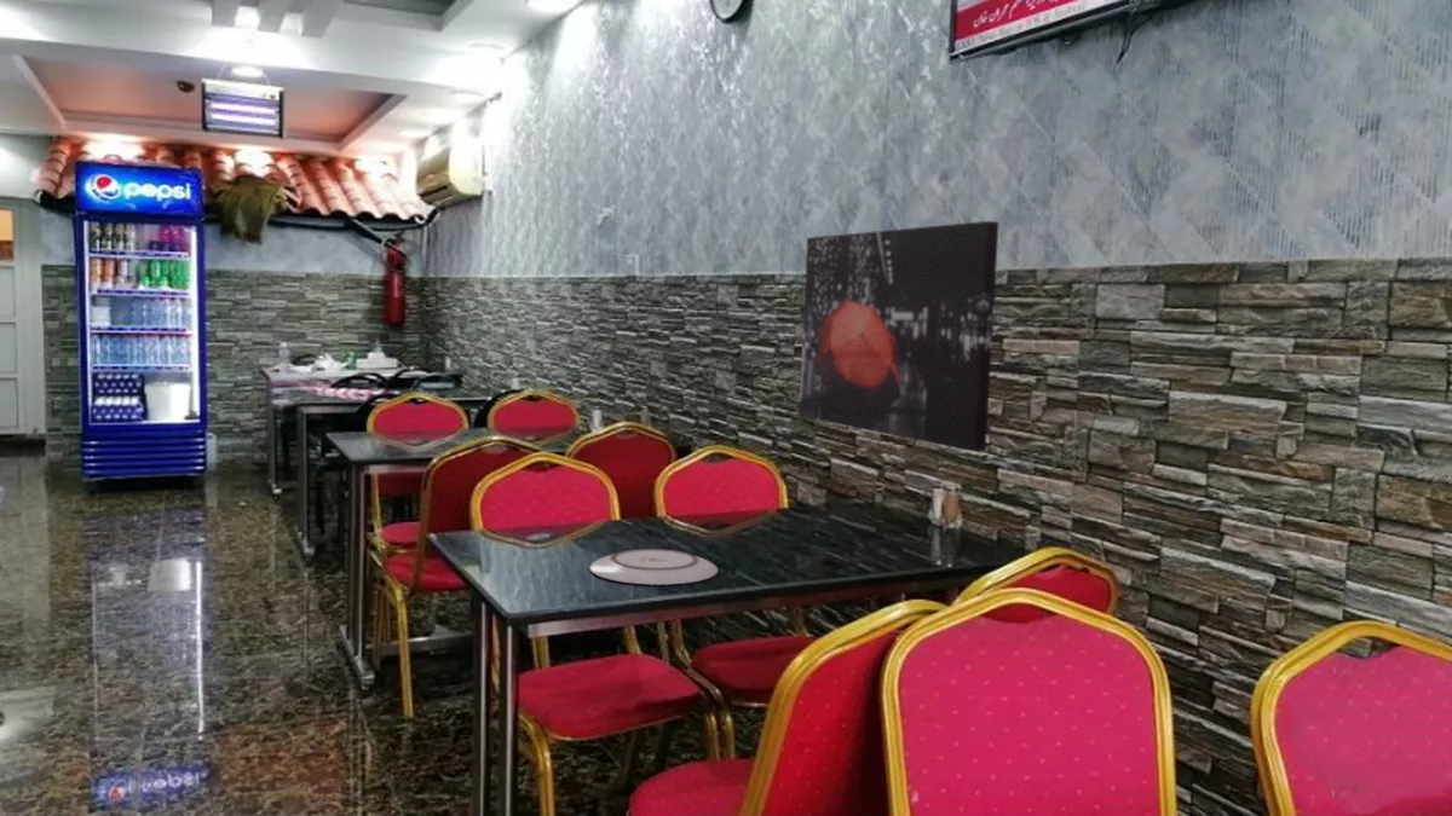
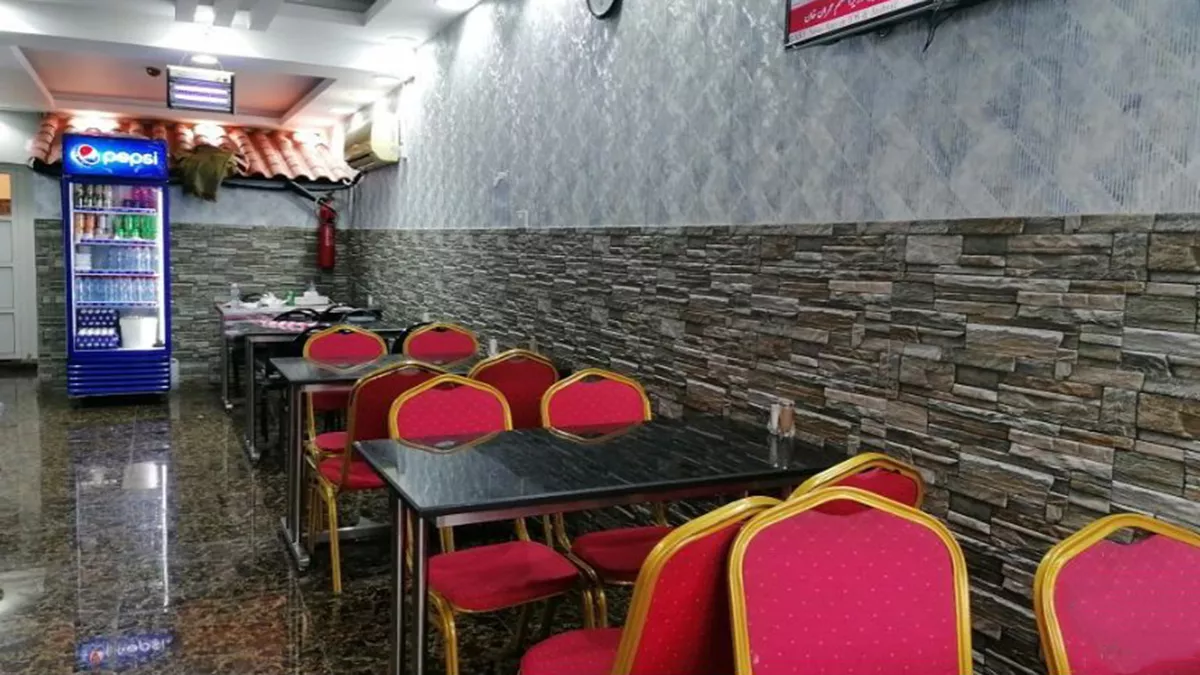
- plate [588,548,719,586]
- wall art [799,220,999,452]
